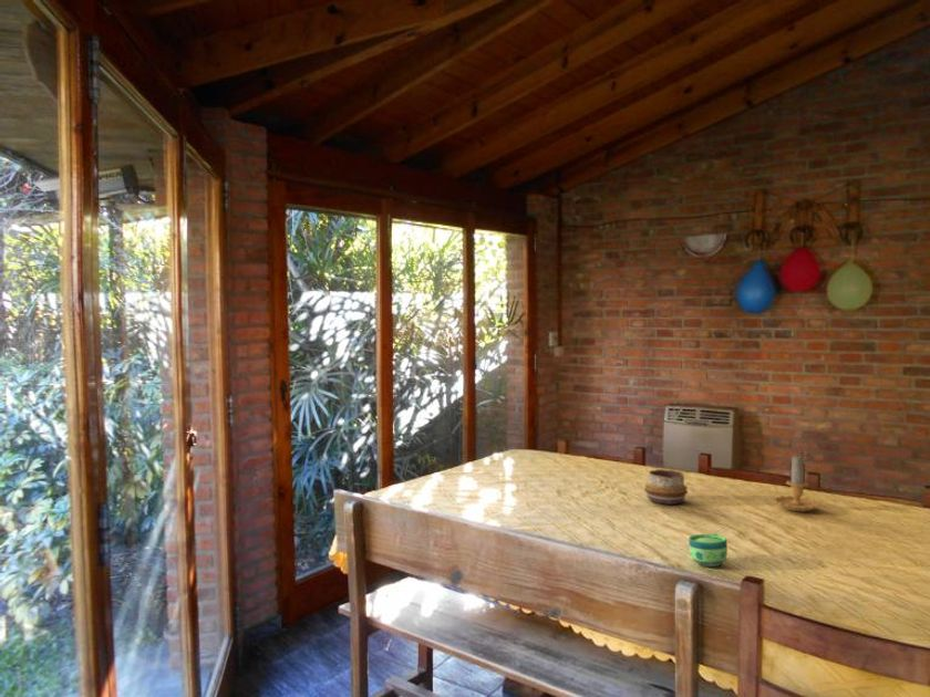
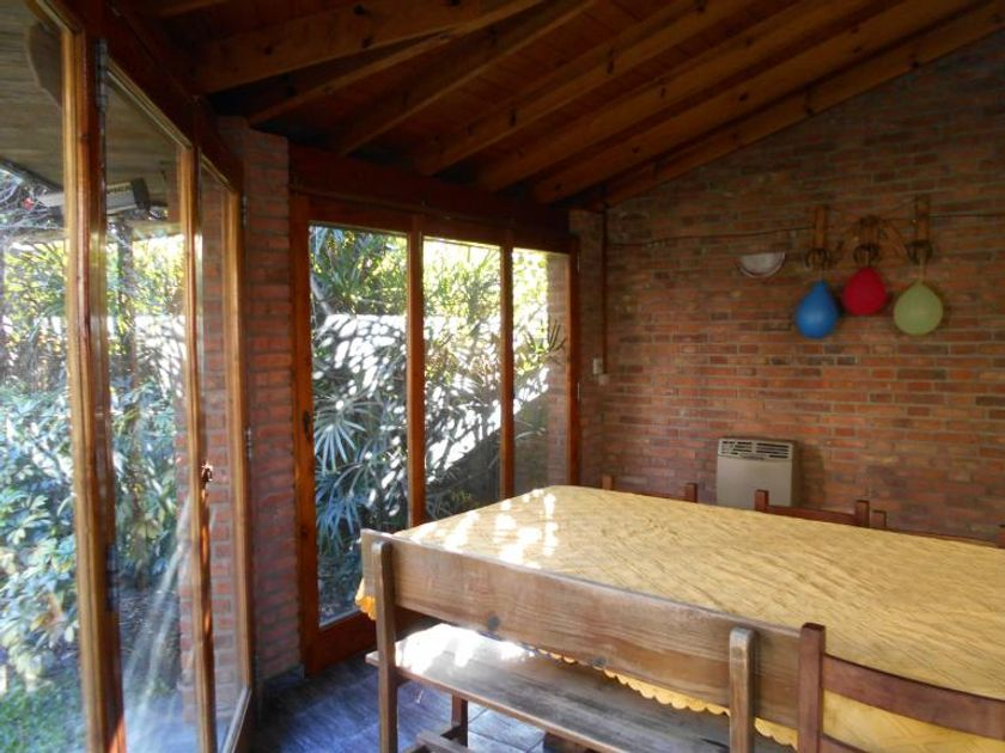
- cup [688,532,728,568]
- decorative bowl [643,468,689,506]
- candle [767,452,823,512]
